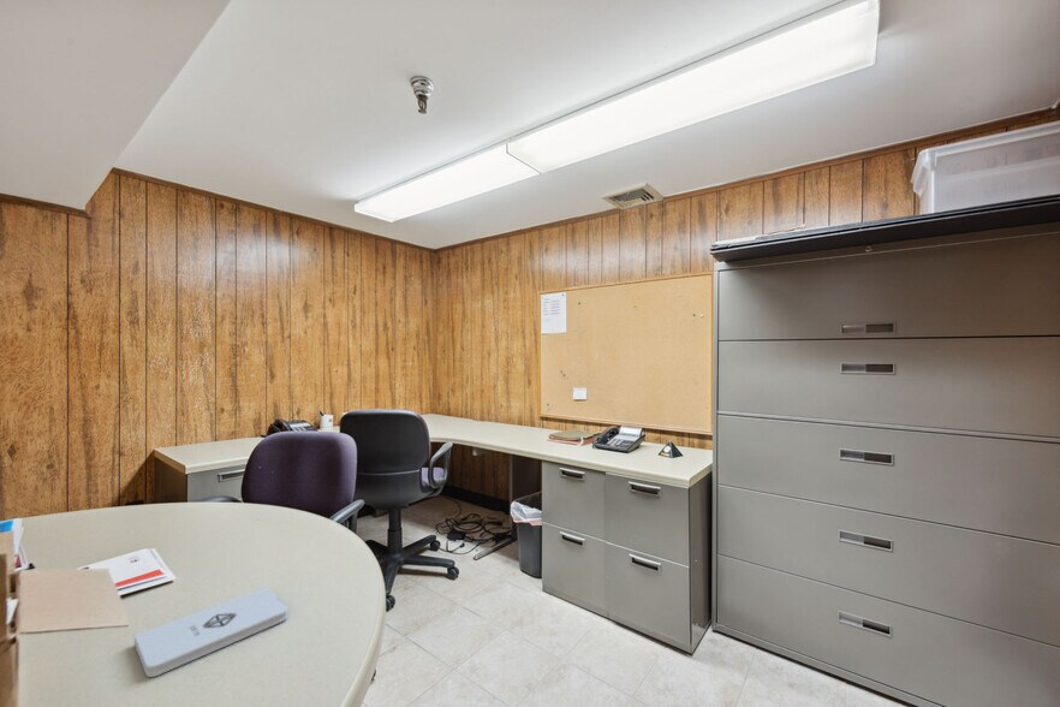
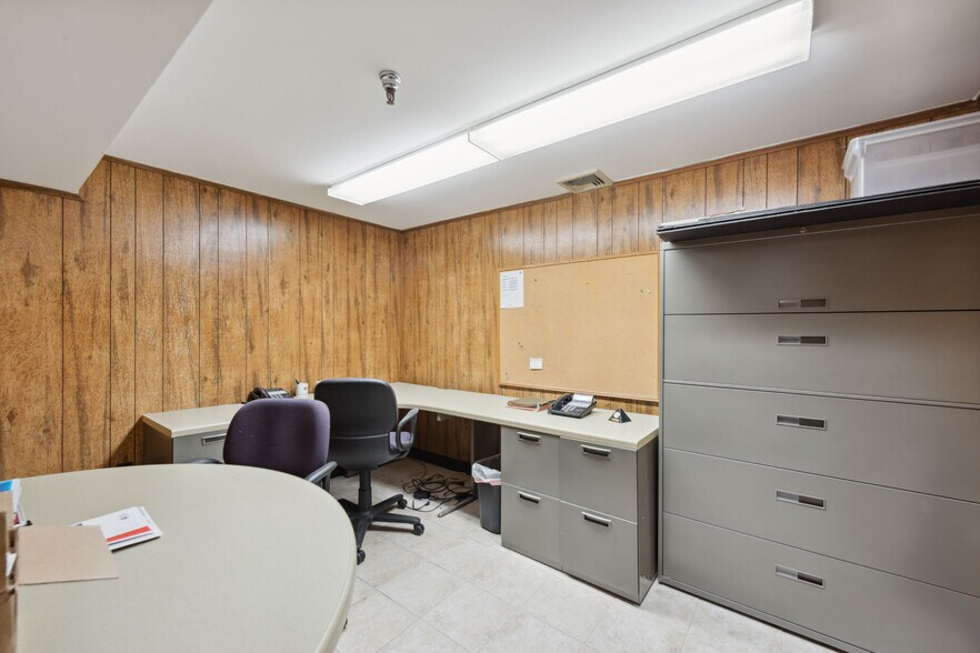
- notepad [133,586,288,678]
